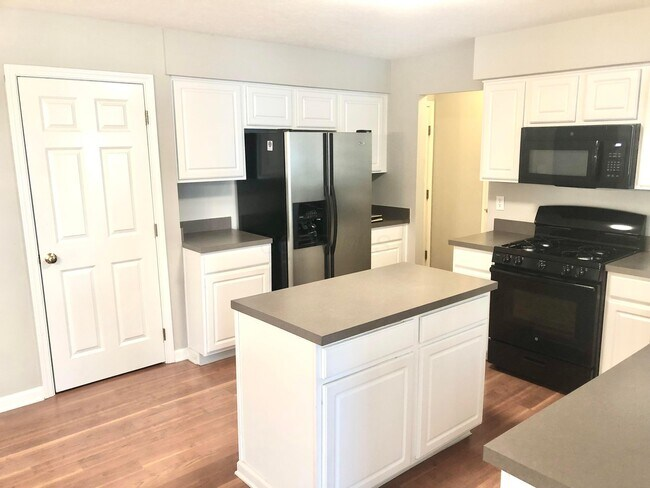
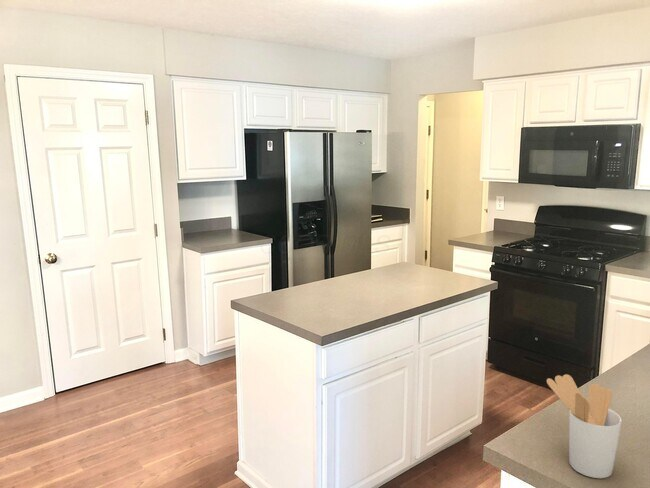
+ utensil holder [546,373,623,479]
